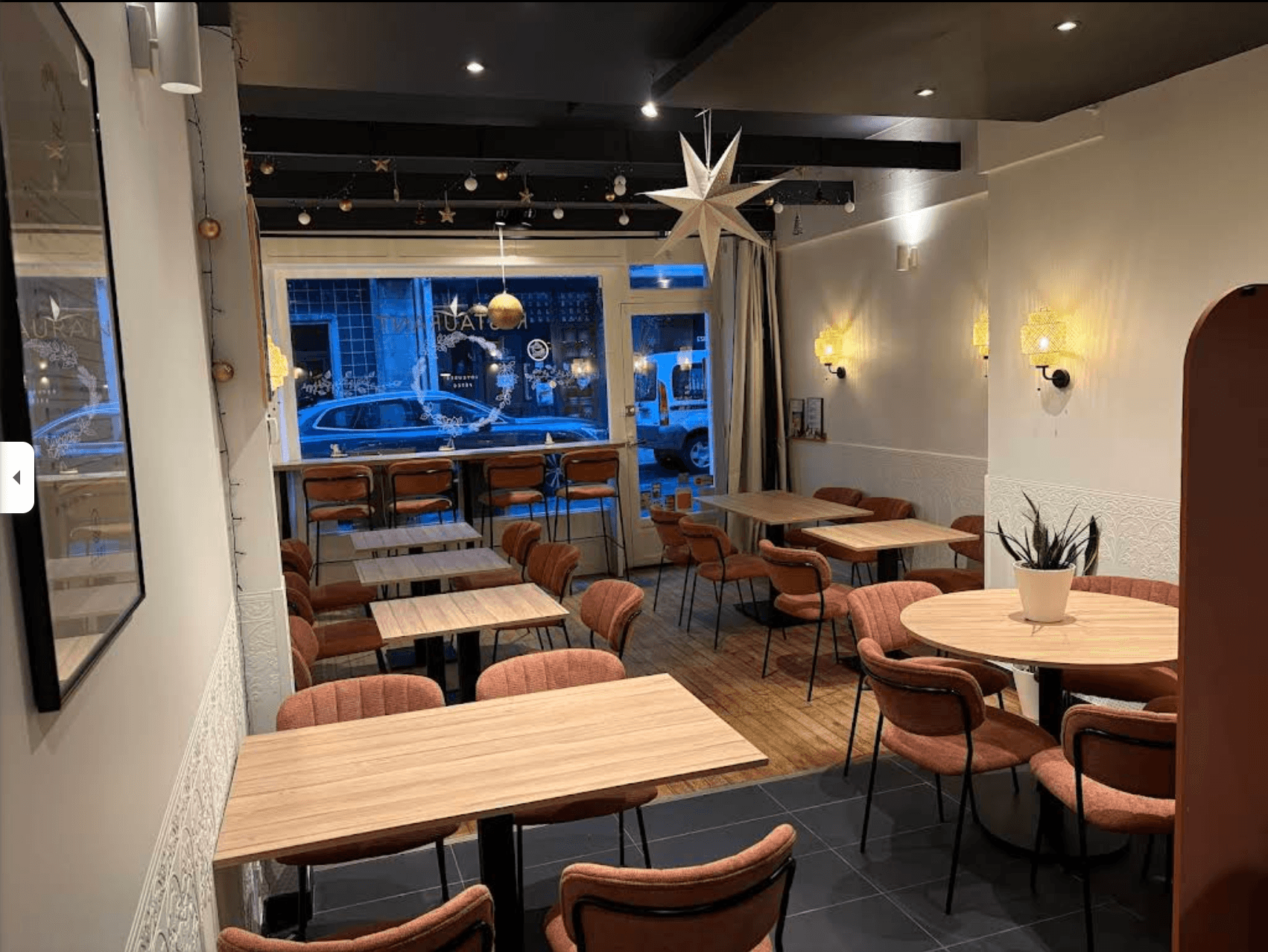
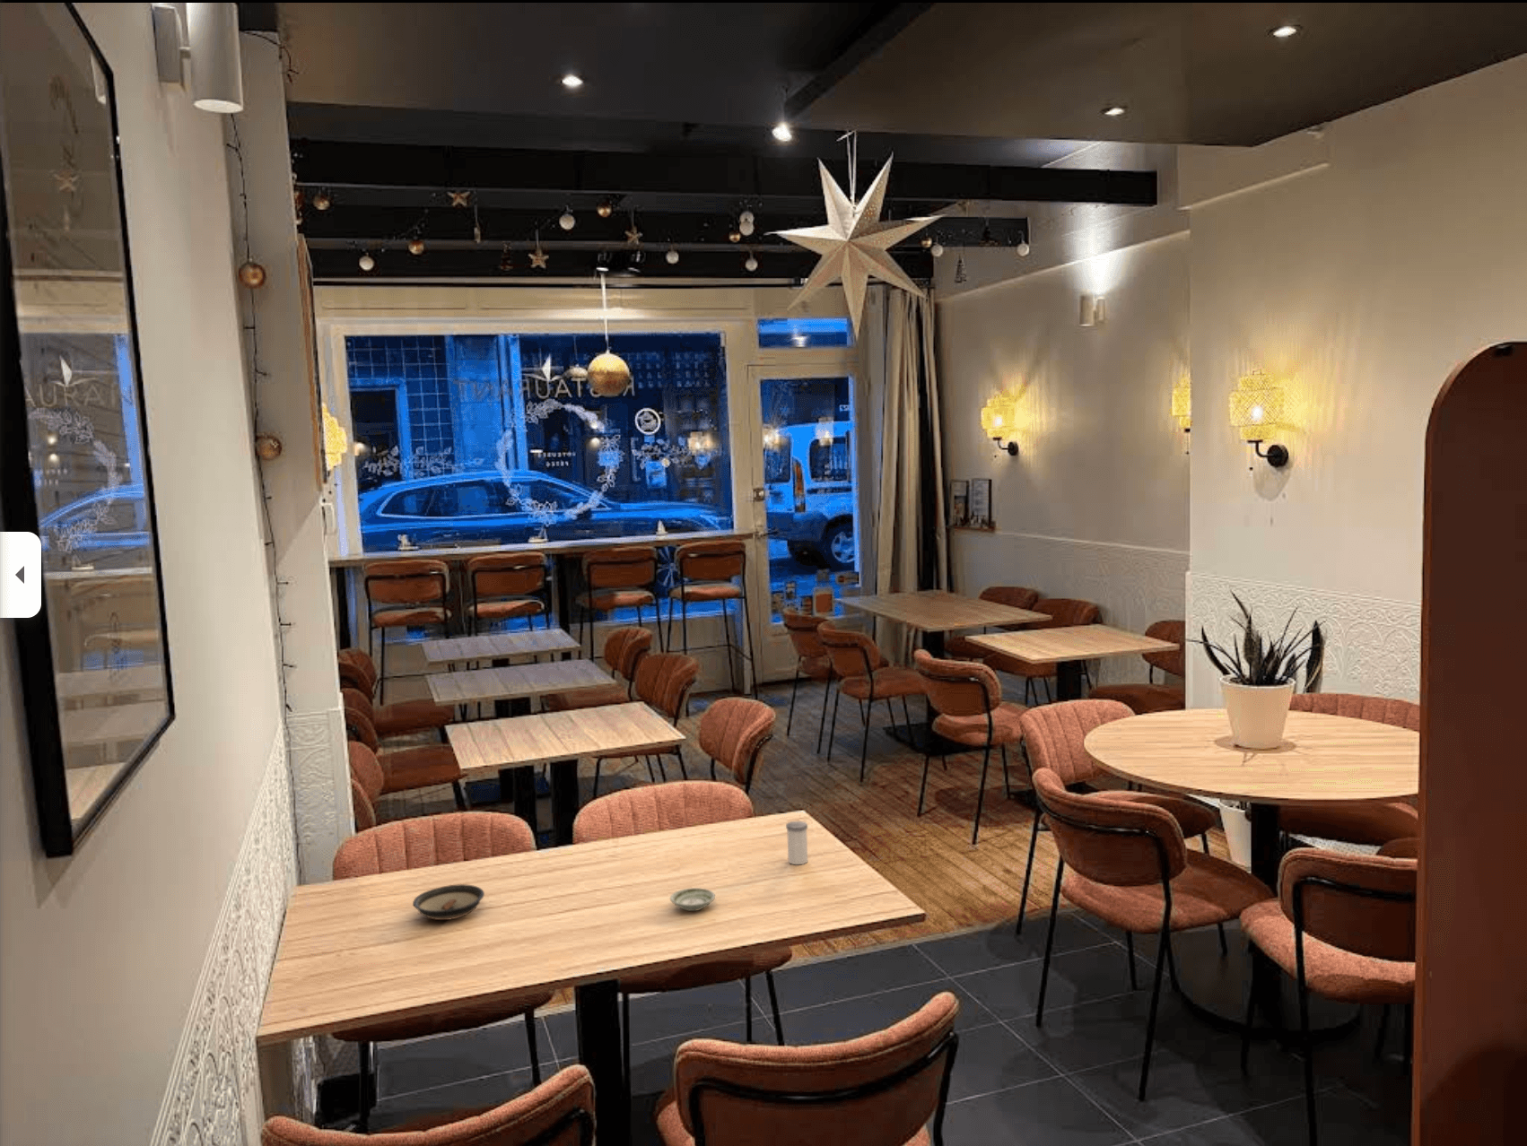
+ saucer [412,884,485,921]
+ salt shaker [785,821,808,866]
+ saucer [670,887,717,912]
